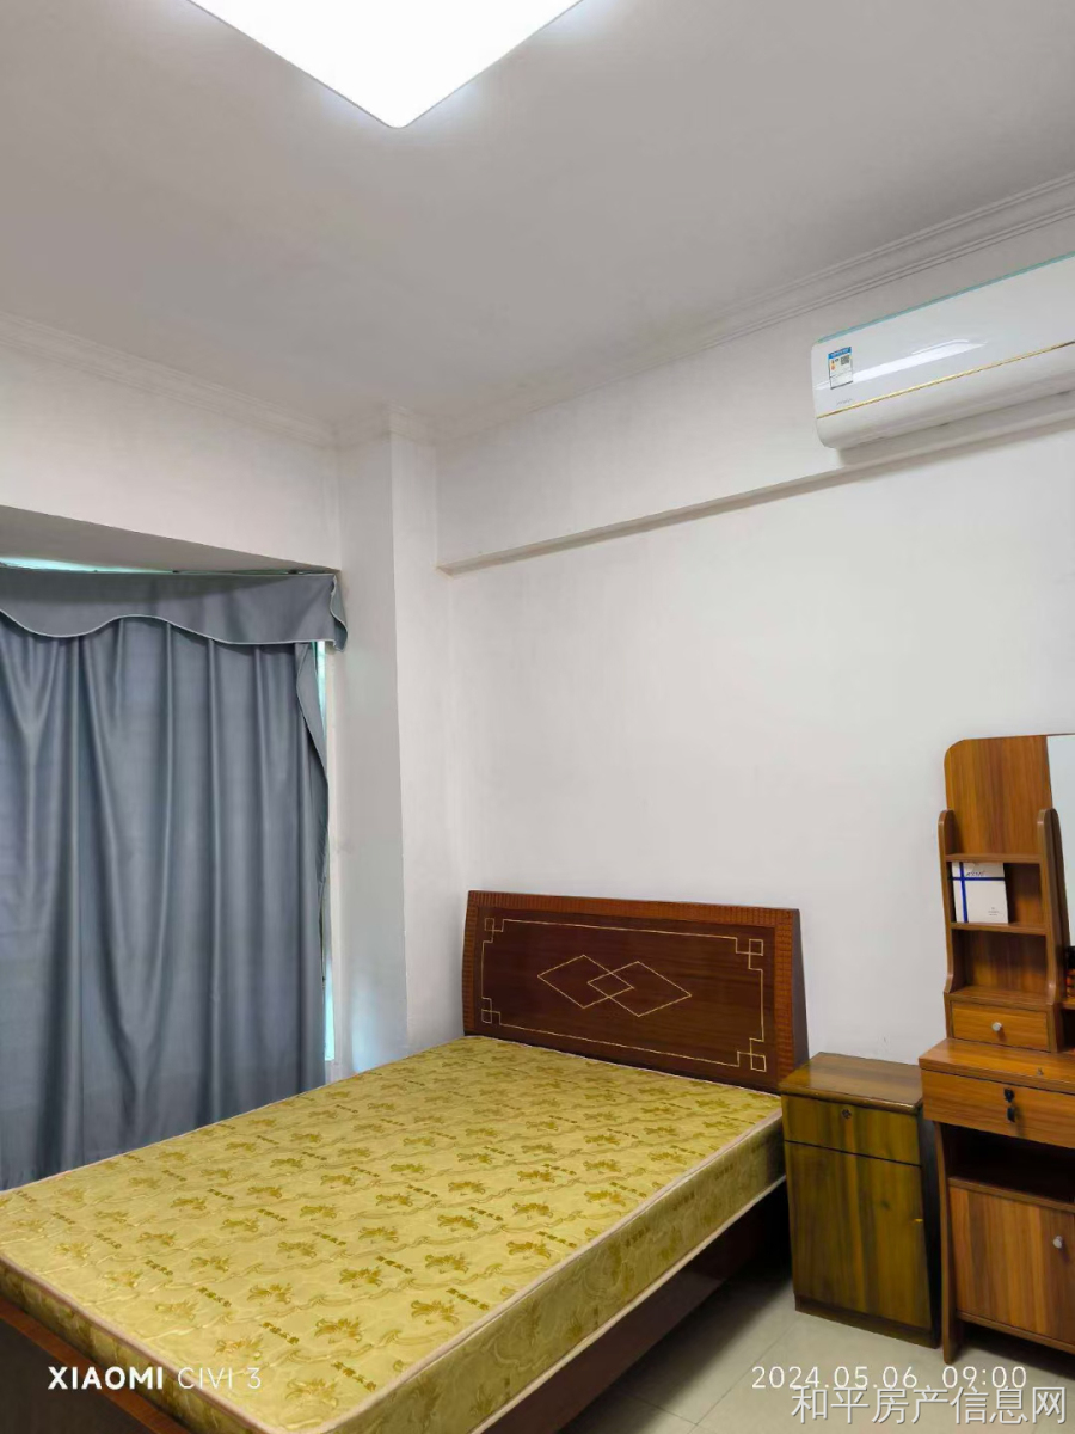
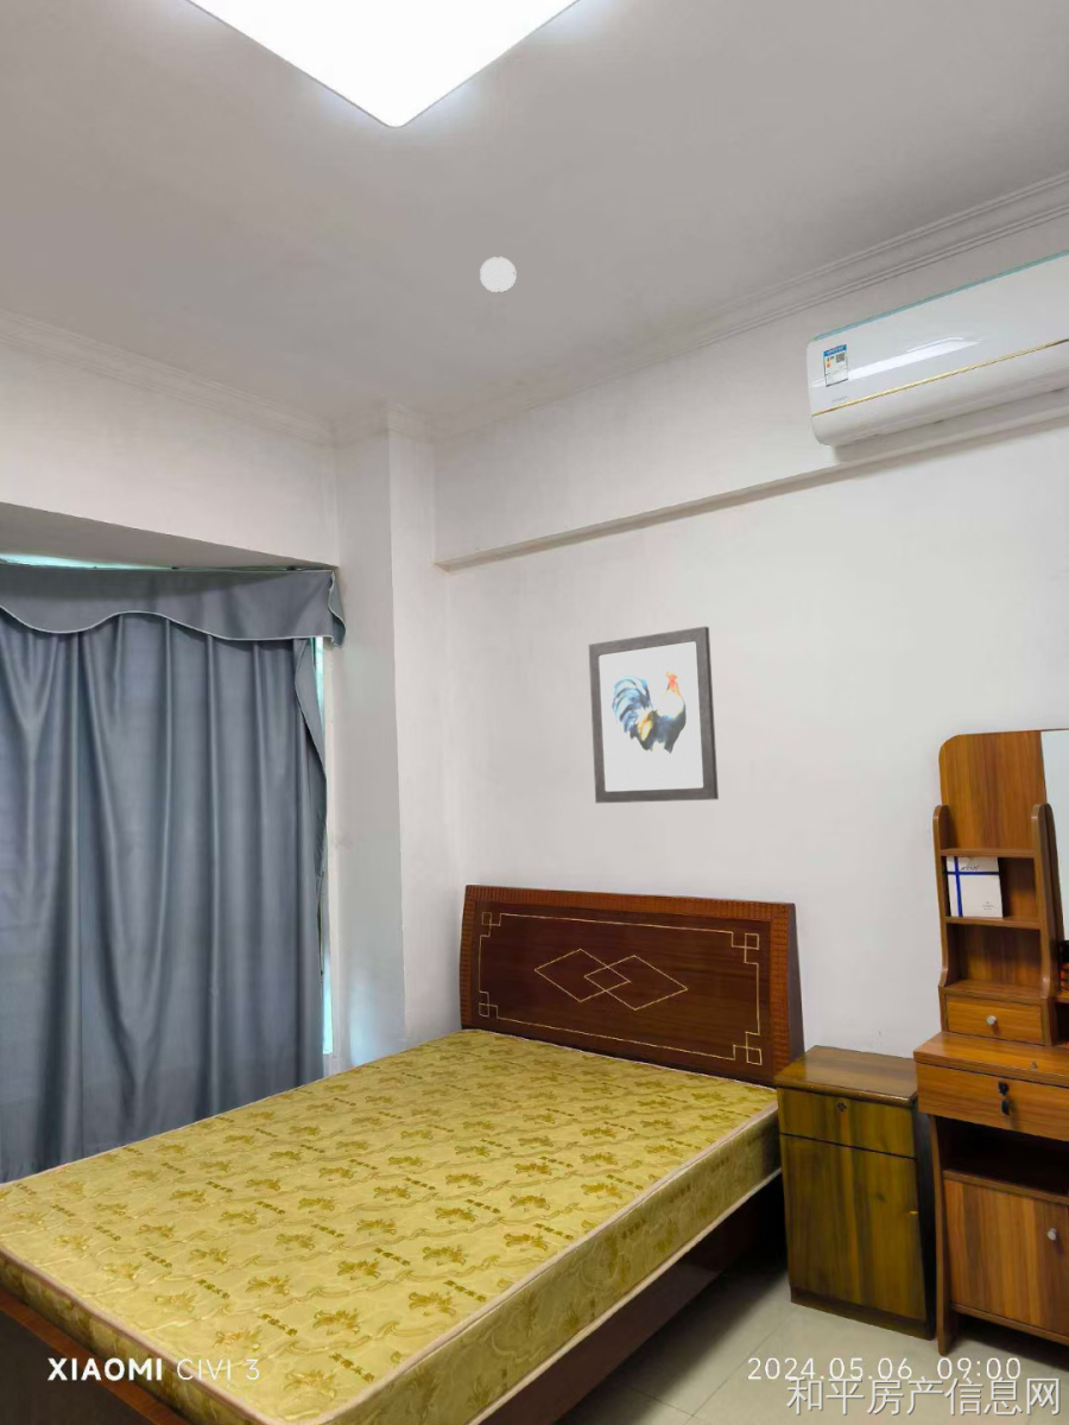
+ smoke detector [479,255,517,293]
+ wall art [588,625,720,804]
